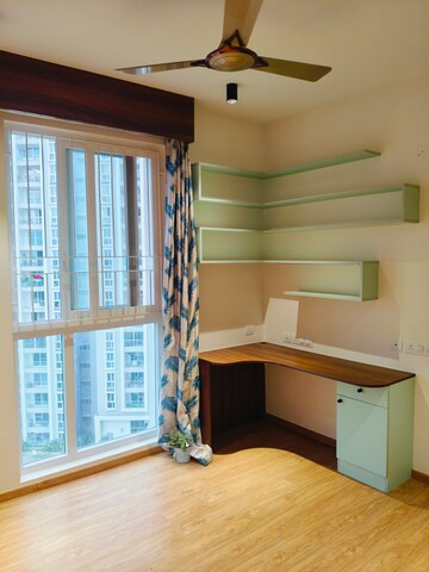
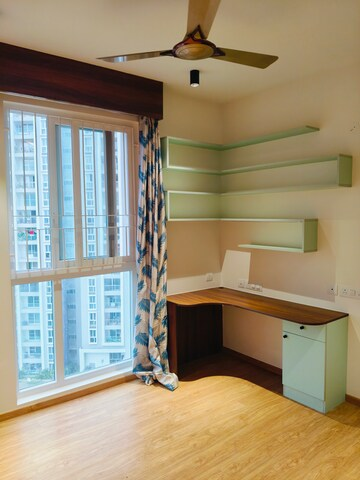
- potted plant [163,429,194,465]
